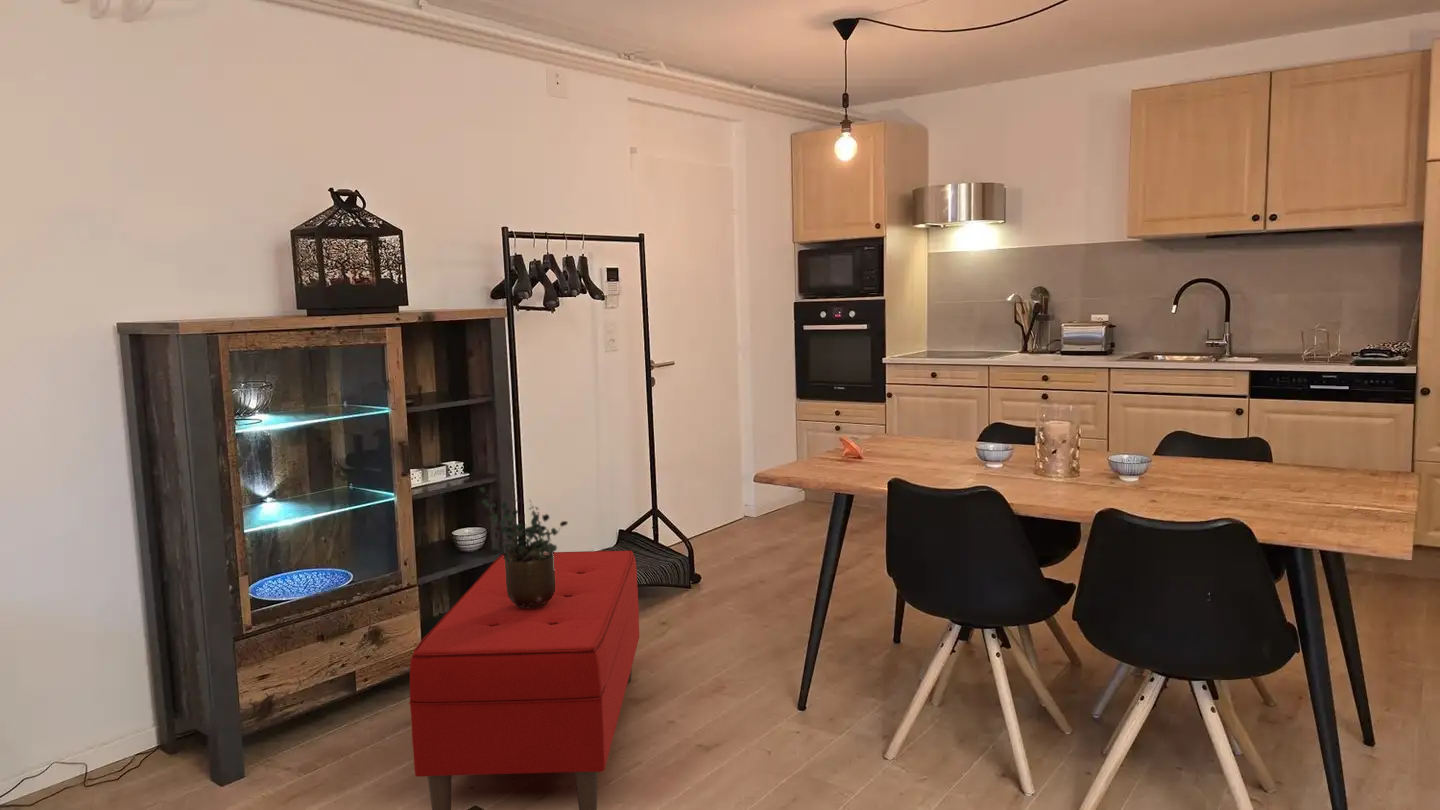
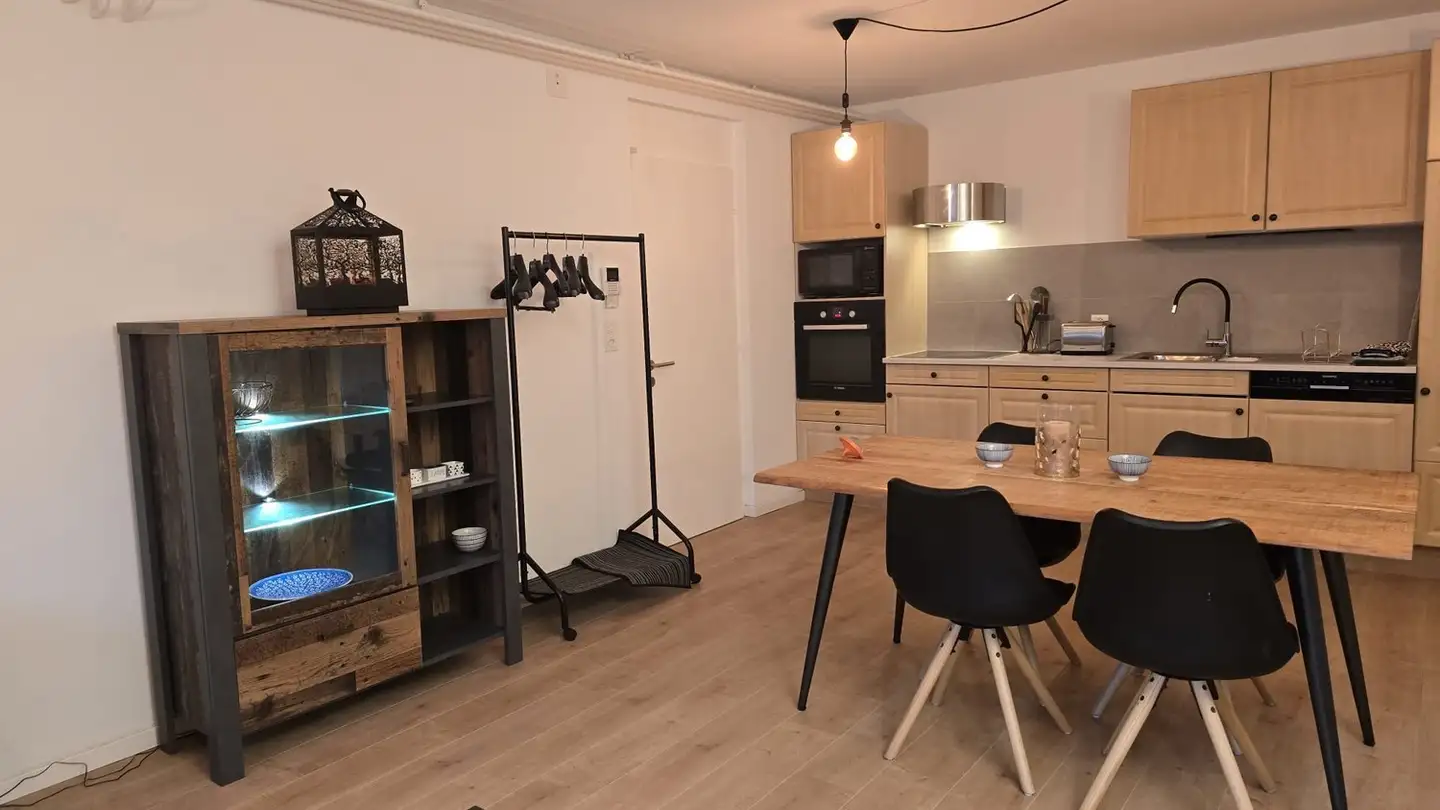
- potted plant [478,486,569,608]
- bench [408,549,640,810]
